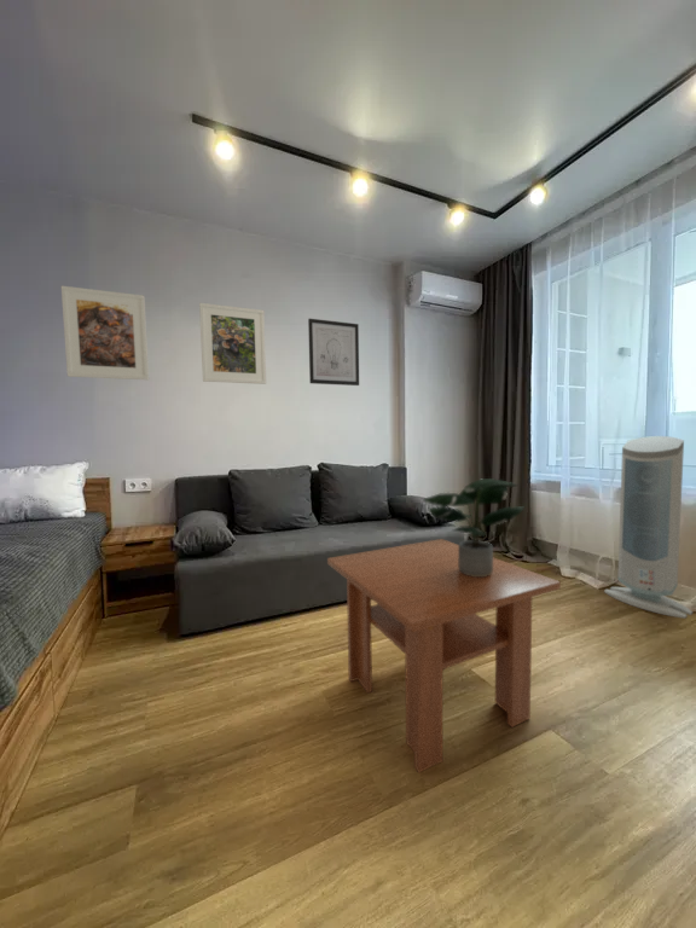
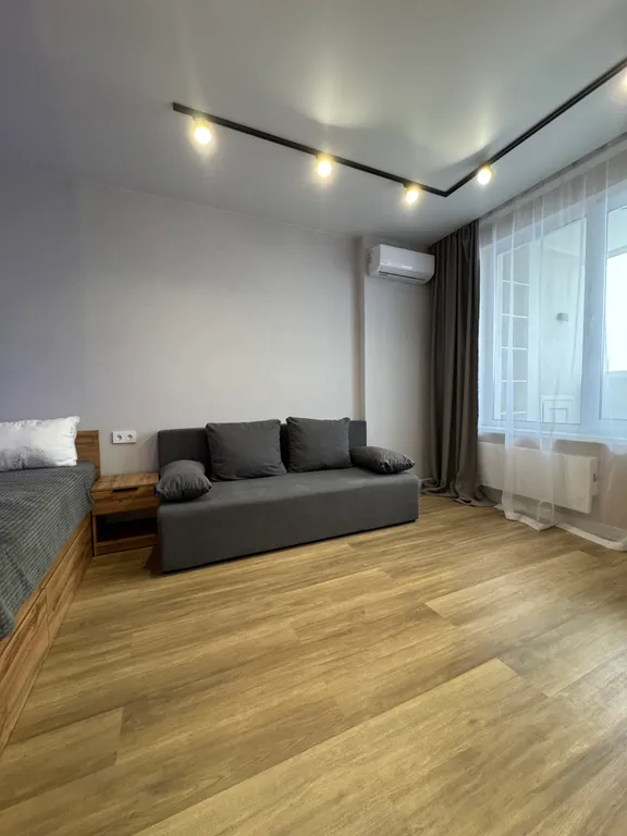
- wall art [307,318,360,387]
- potted plant [422,477,526,576]
- coffee table [326,538,562,775]
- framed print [198,302,267,385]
- air purifier [603,435,694,620]
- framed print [60,285,150,381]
